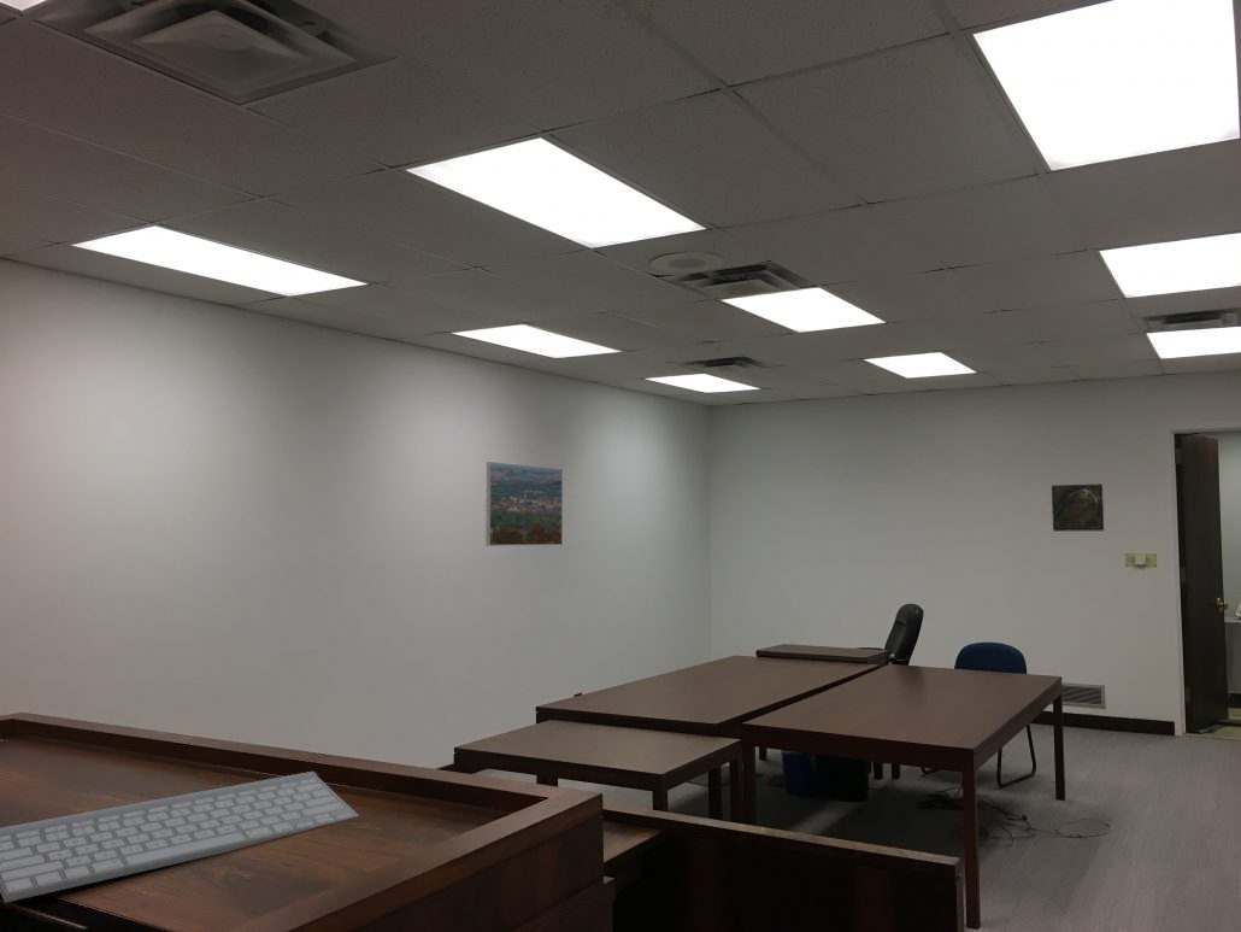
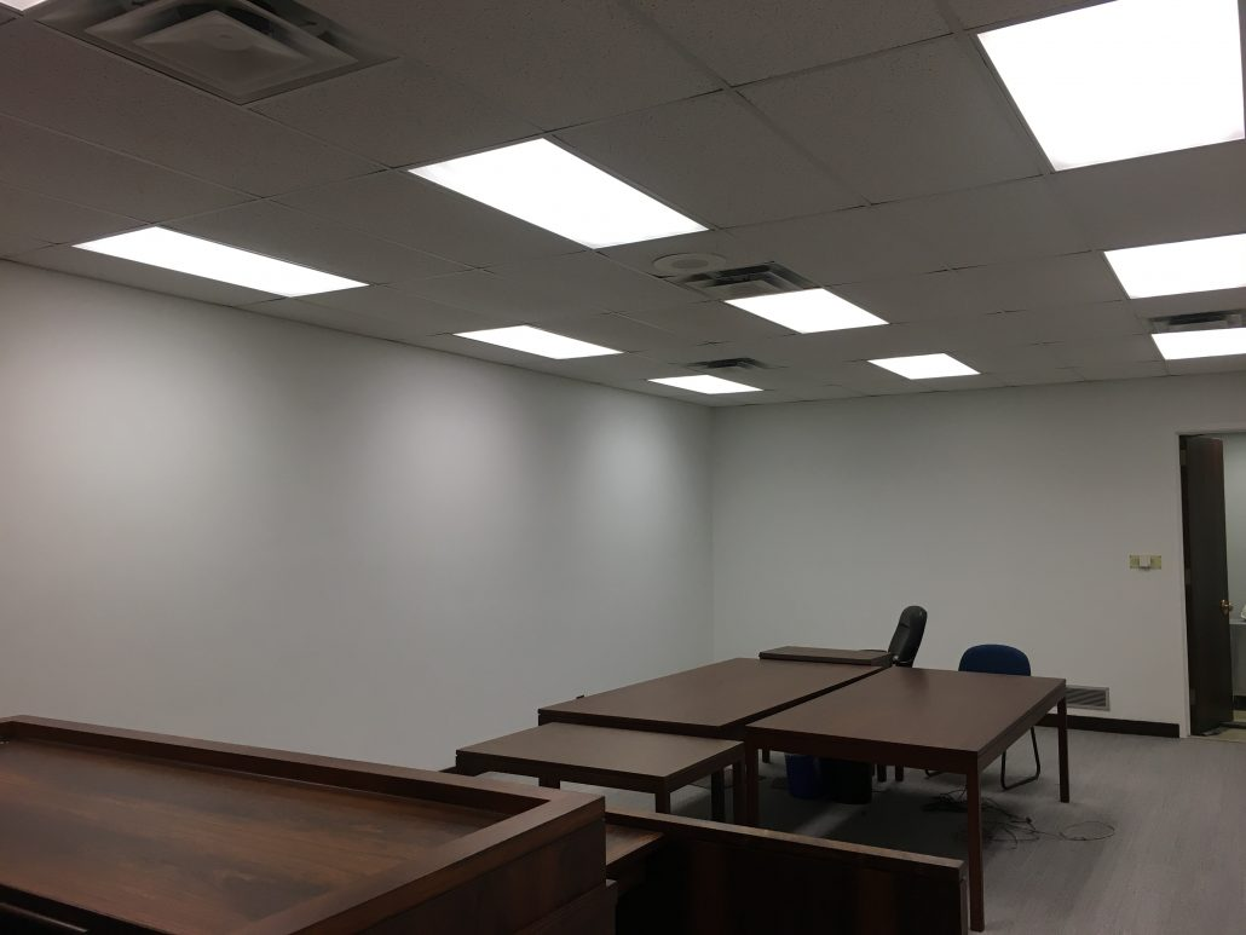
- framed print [484,461,564,547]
- keyboard [0,770,360,904]
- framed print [1051,483,1105,533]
